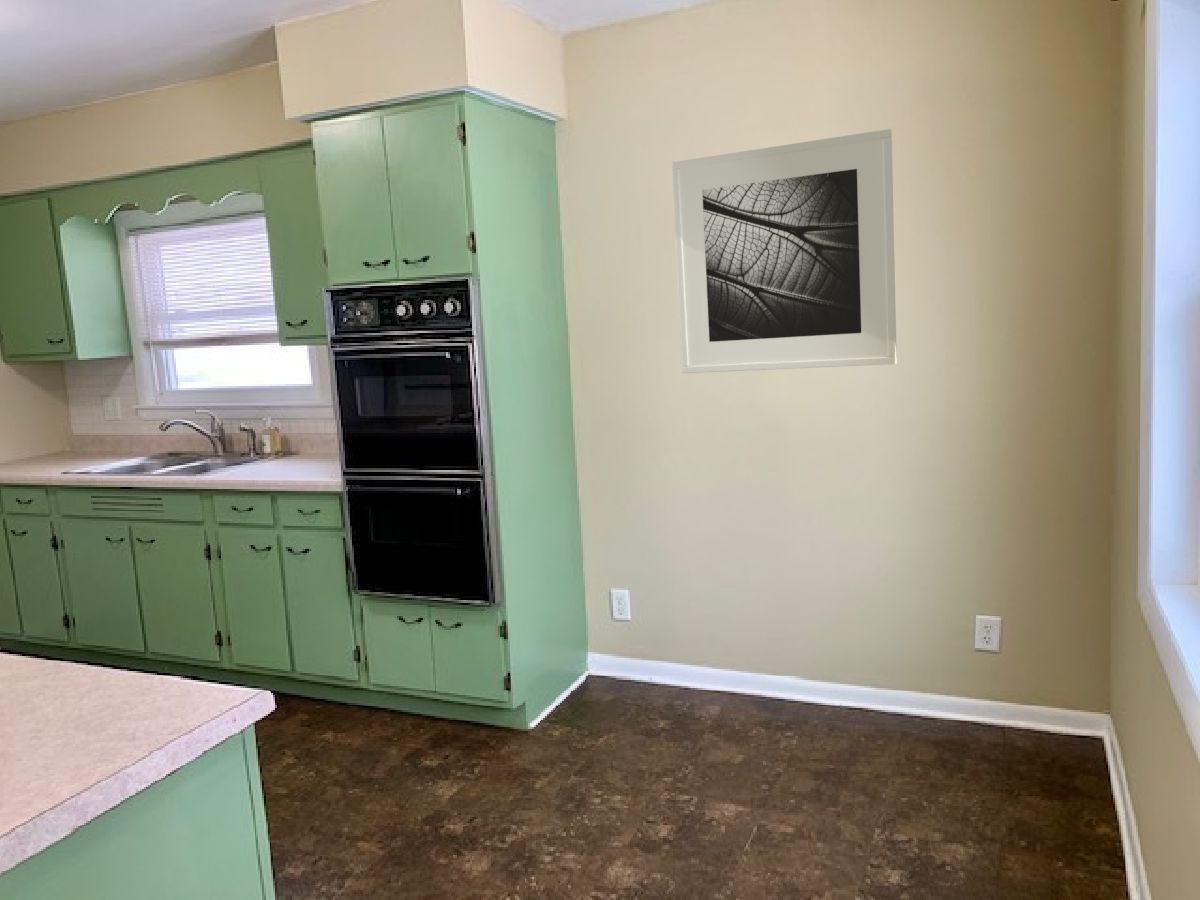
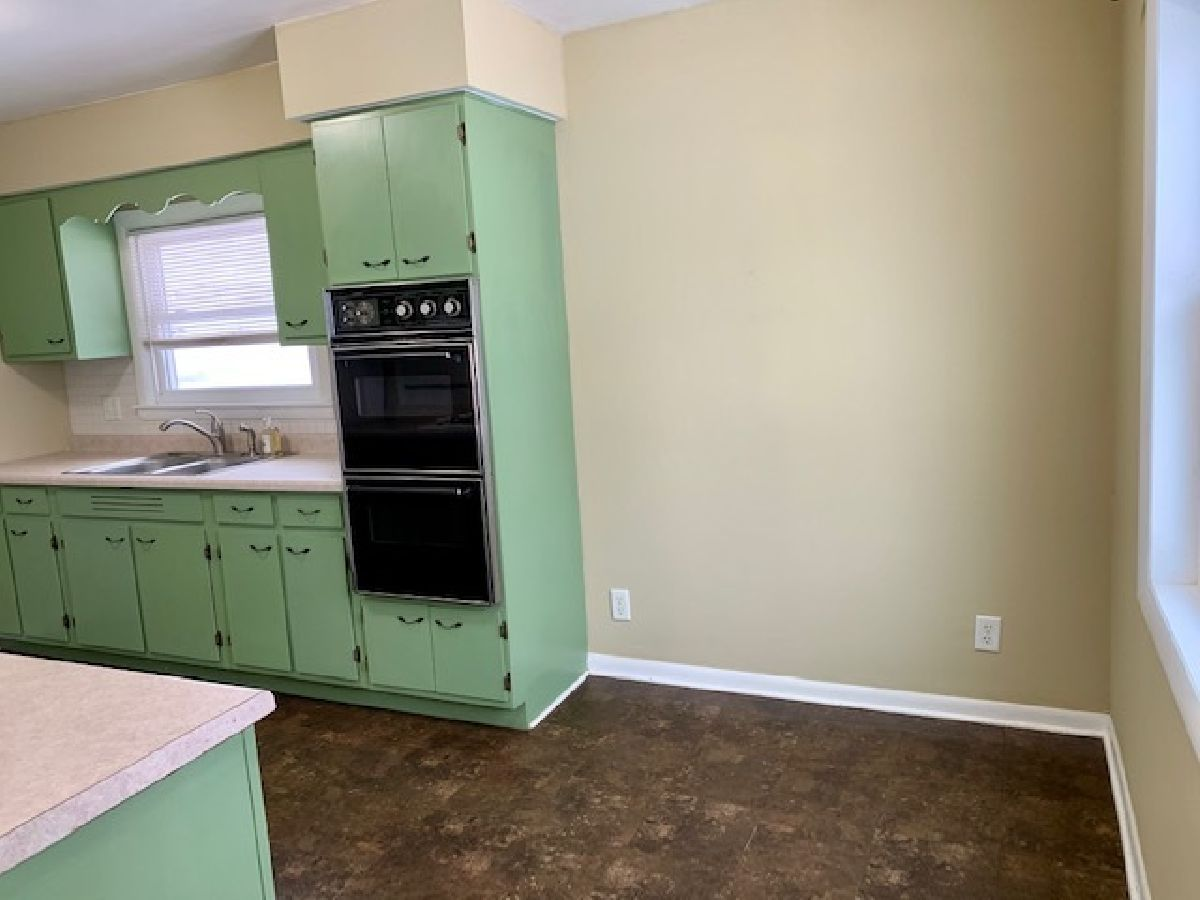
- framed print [671,128,898,374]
